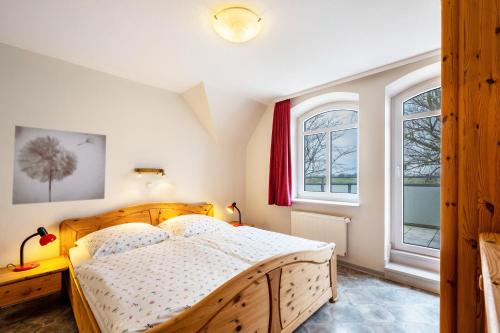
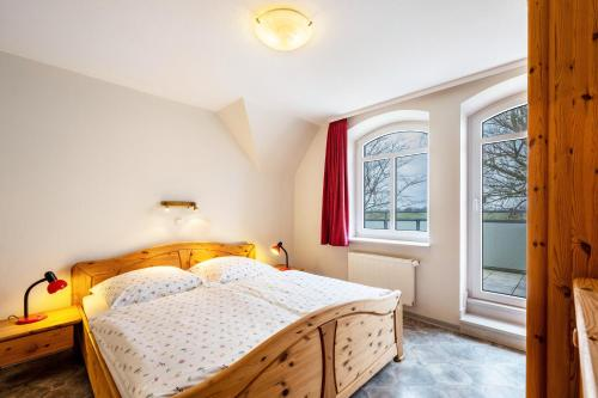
- wall art [11,125,107,206]
